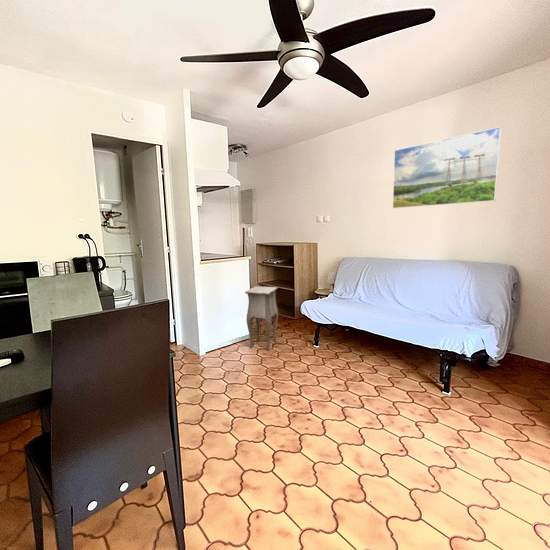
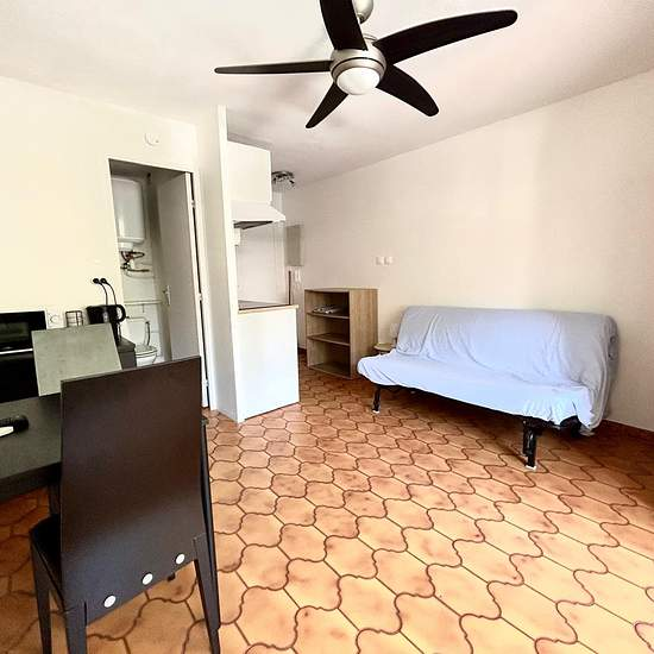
- side table [244,285,279,352]
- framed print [392,126,503,209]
